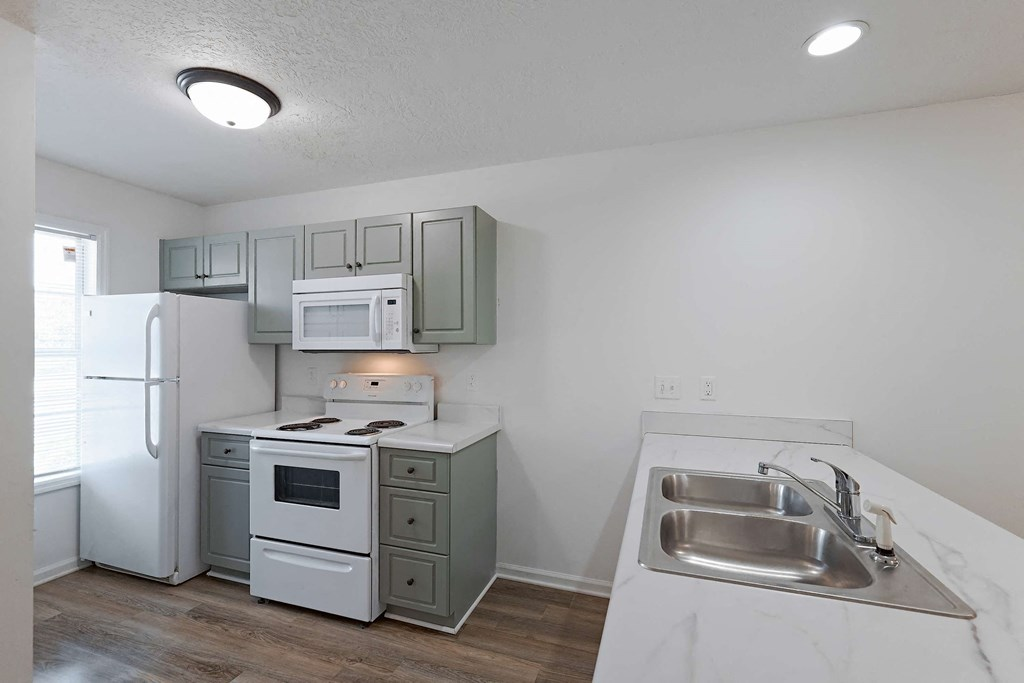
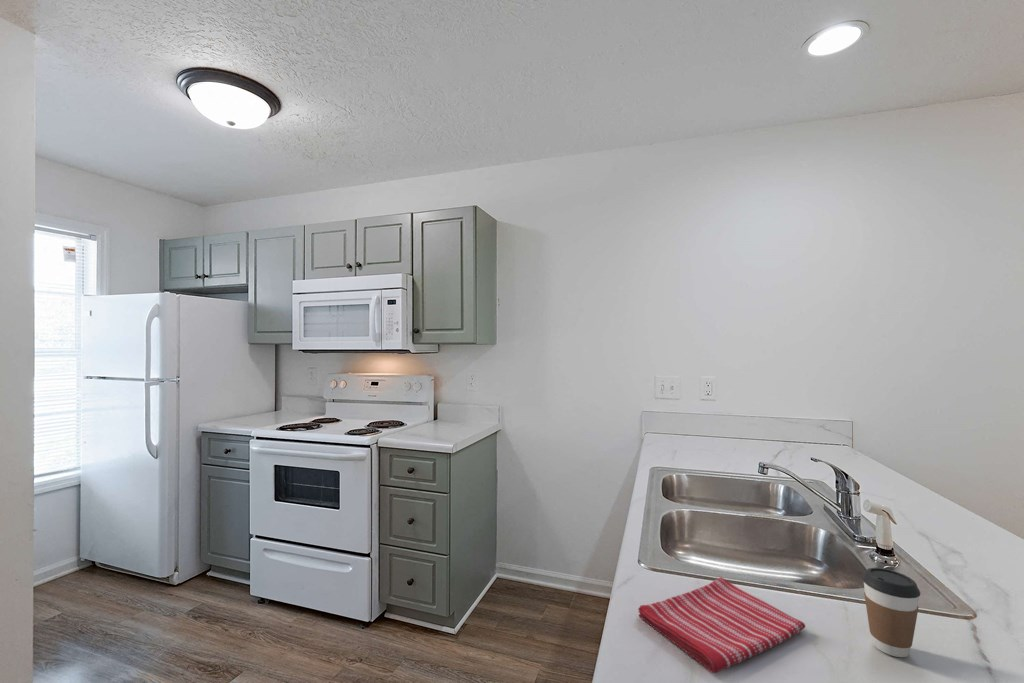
+ dish towel [637,576,806,674]
+ coffee cup [861,567,921,658]
